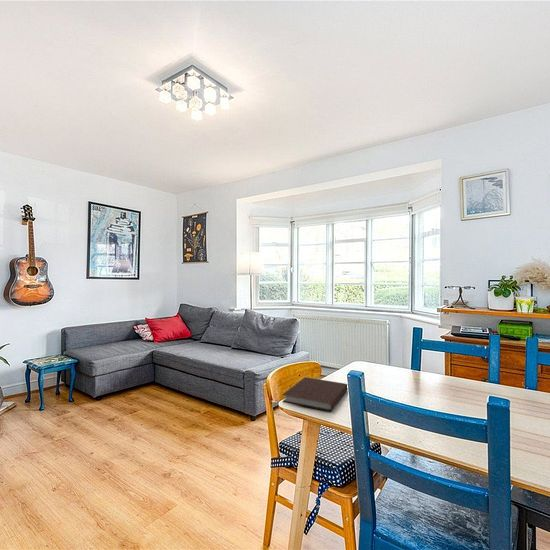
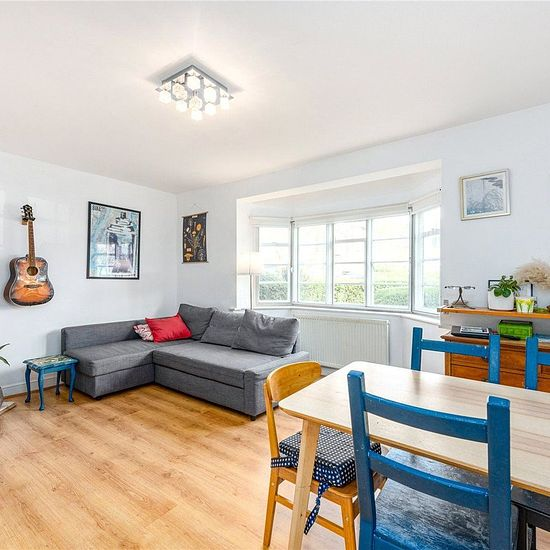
- notebook [281,376,349,412]
